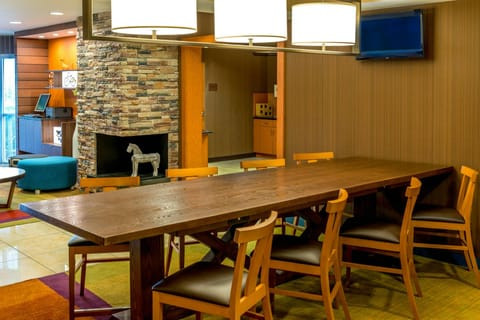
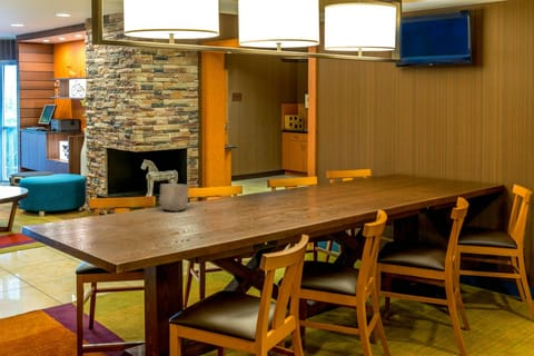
+ bowl [158,182,189,212]
